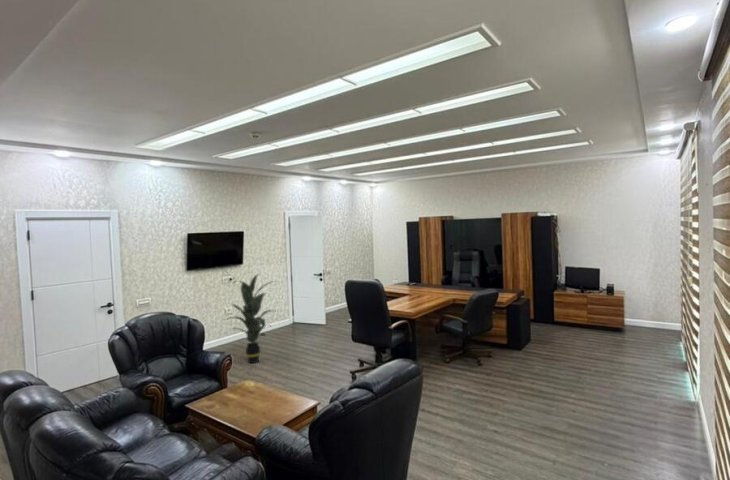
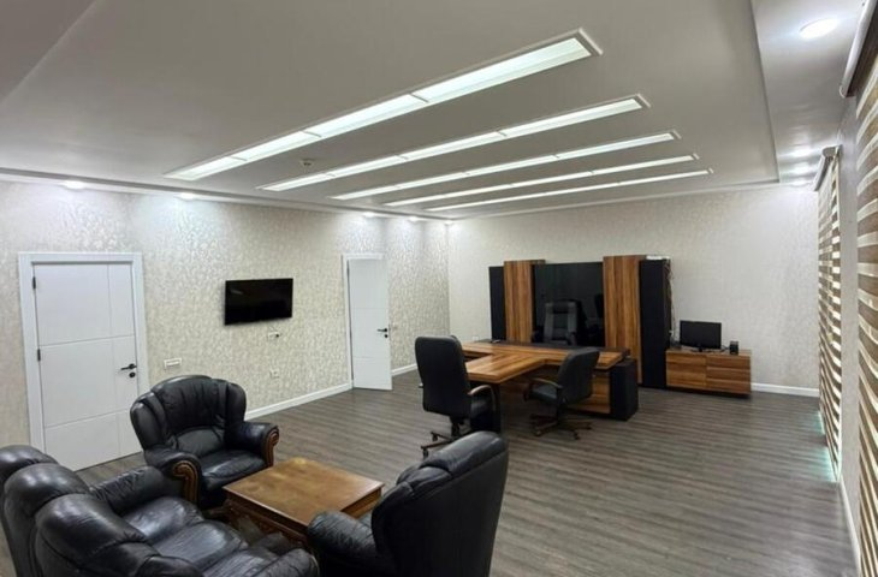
- indoor plant [225,272,278,364]
